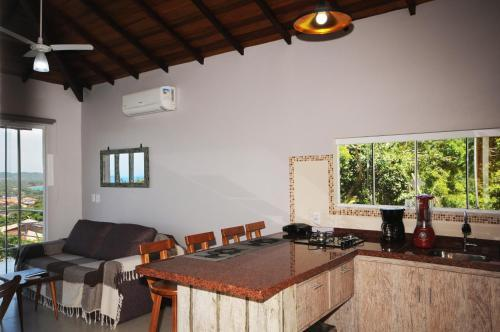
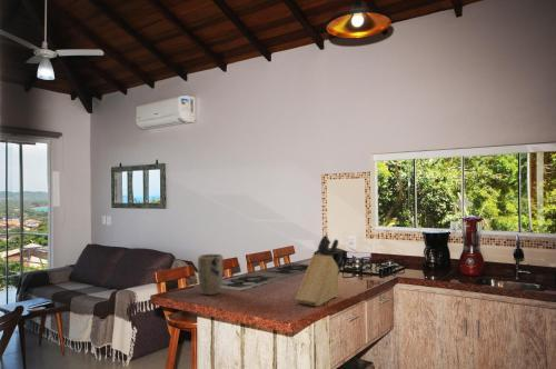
+ knife block [295,235,345,307]
+ plant pot [197,253,225,296]
